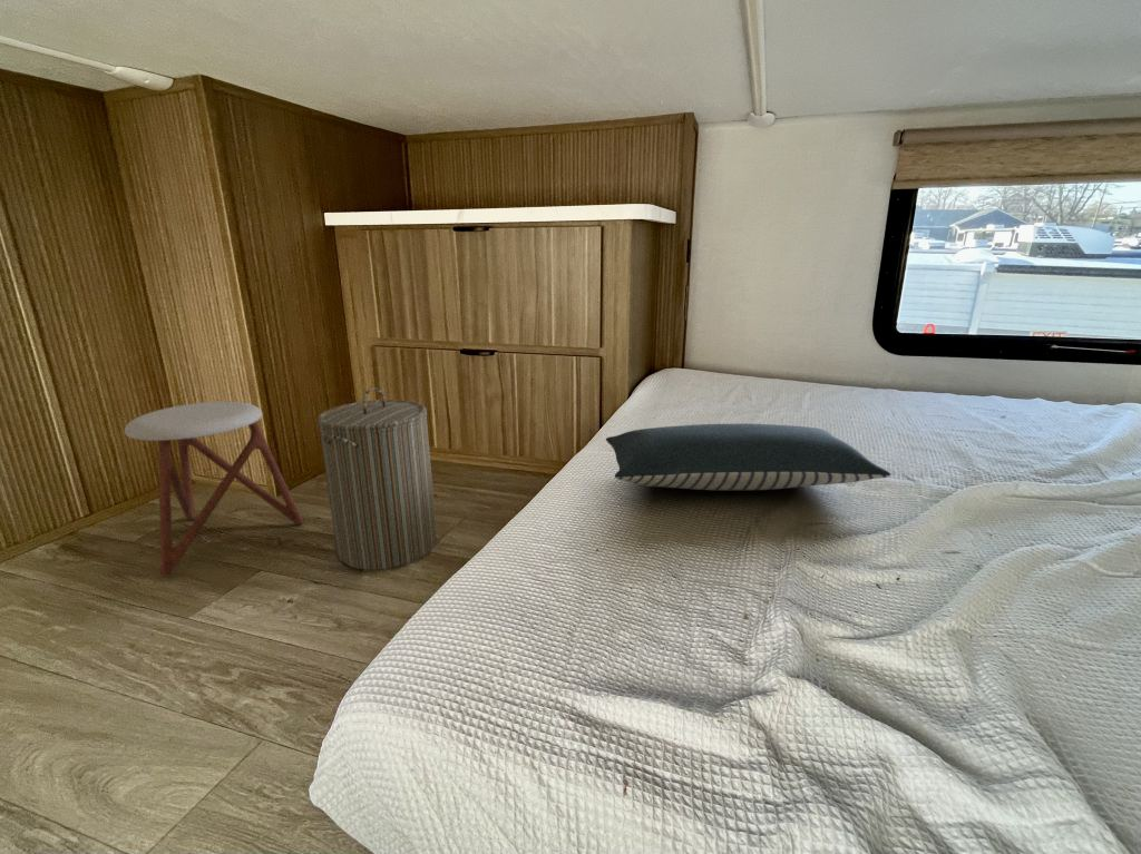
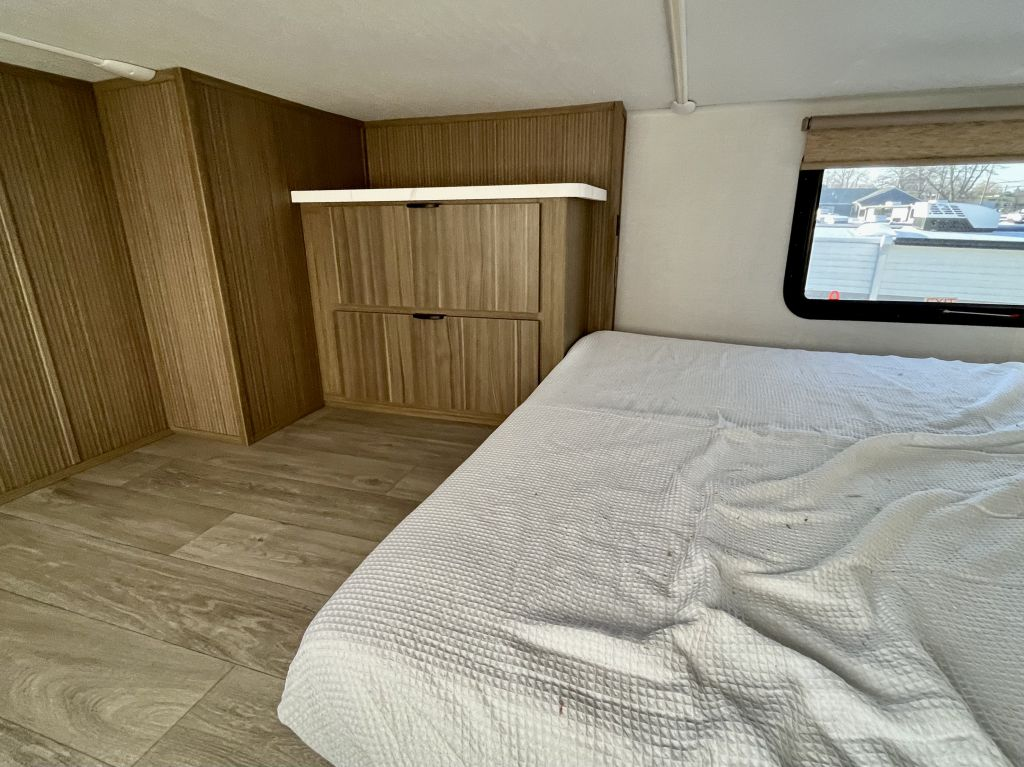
- laundry hamper [316,386,438,571]
- stool [124,401,304,577]
- pillow [605,422,891,491]
